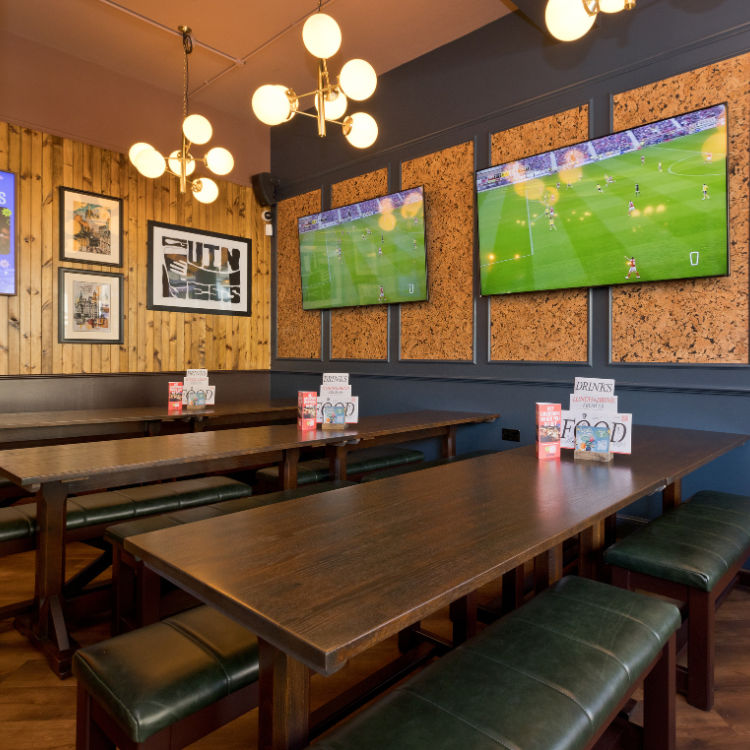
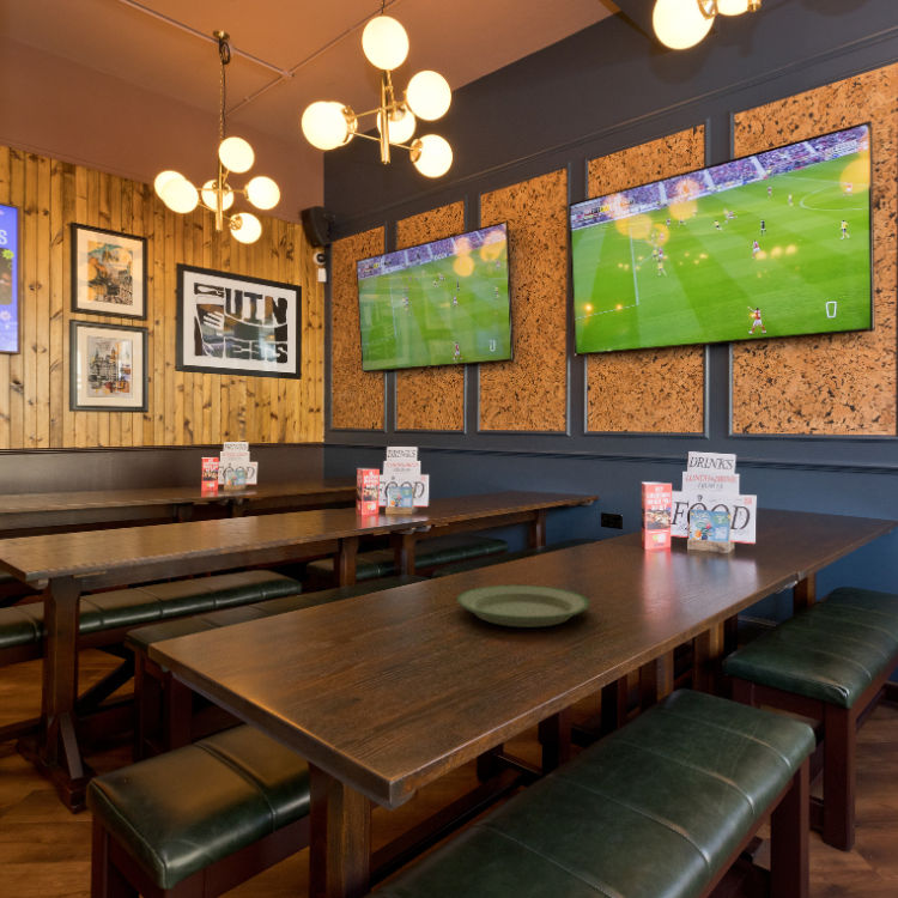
+ plate [455,583,591,629]
